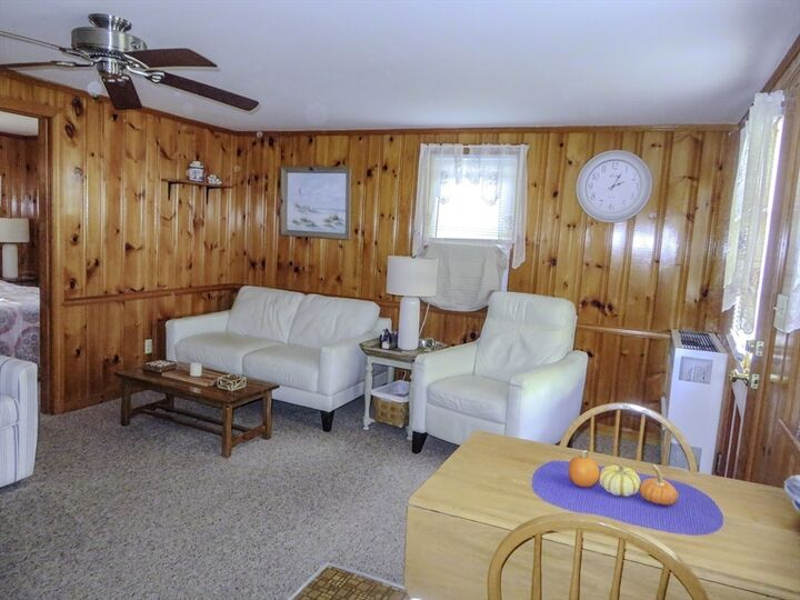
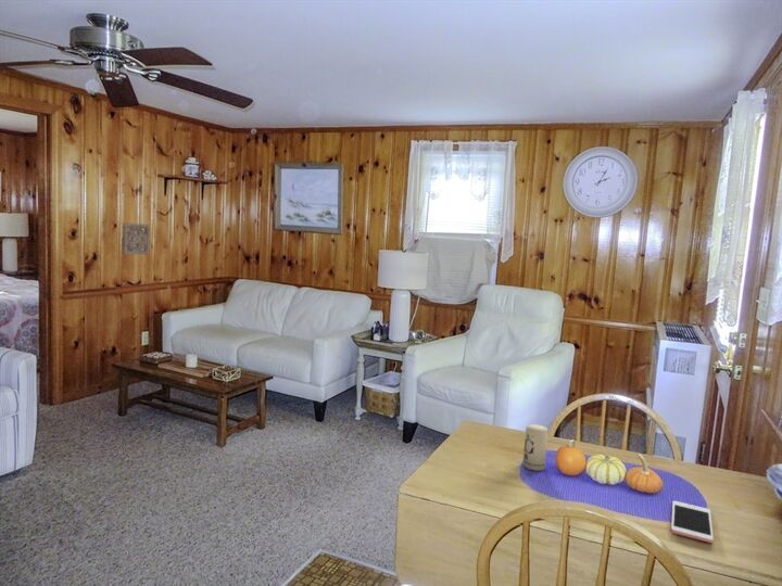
+ candle [522,423,550,472]
+ wall ornament [122,222,151,256]
+ cell phone [670,500,715,544]
